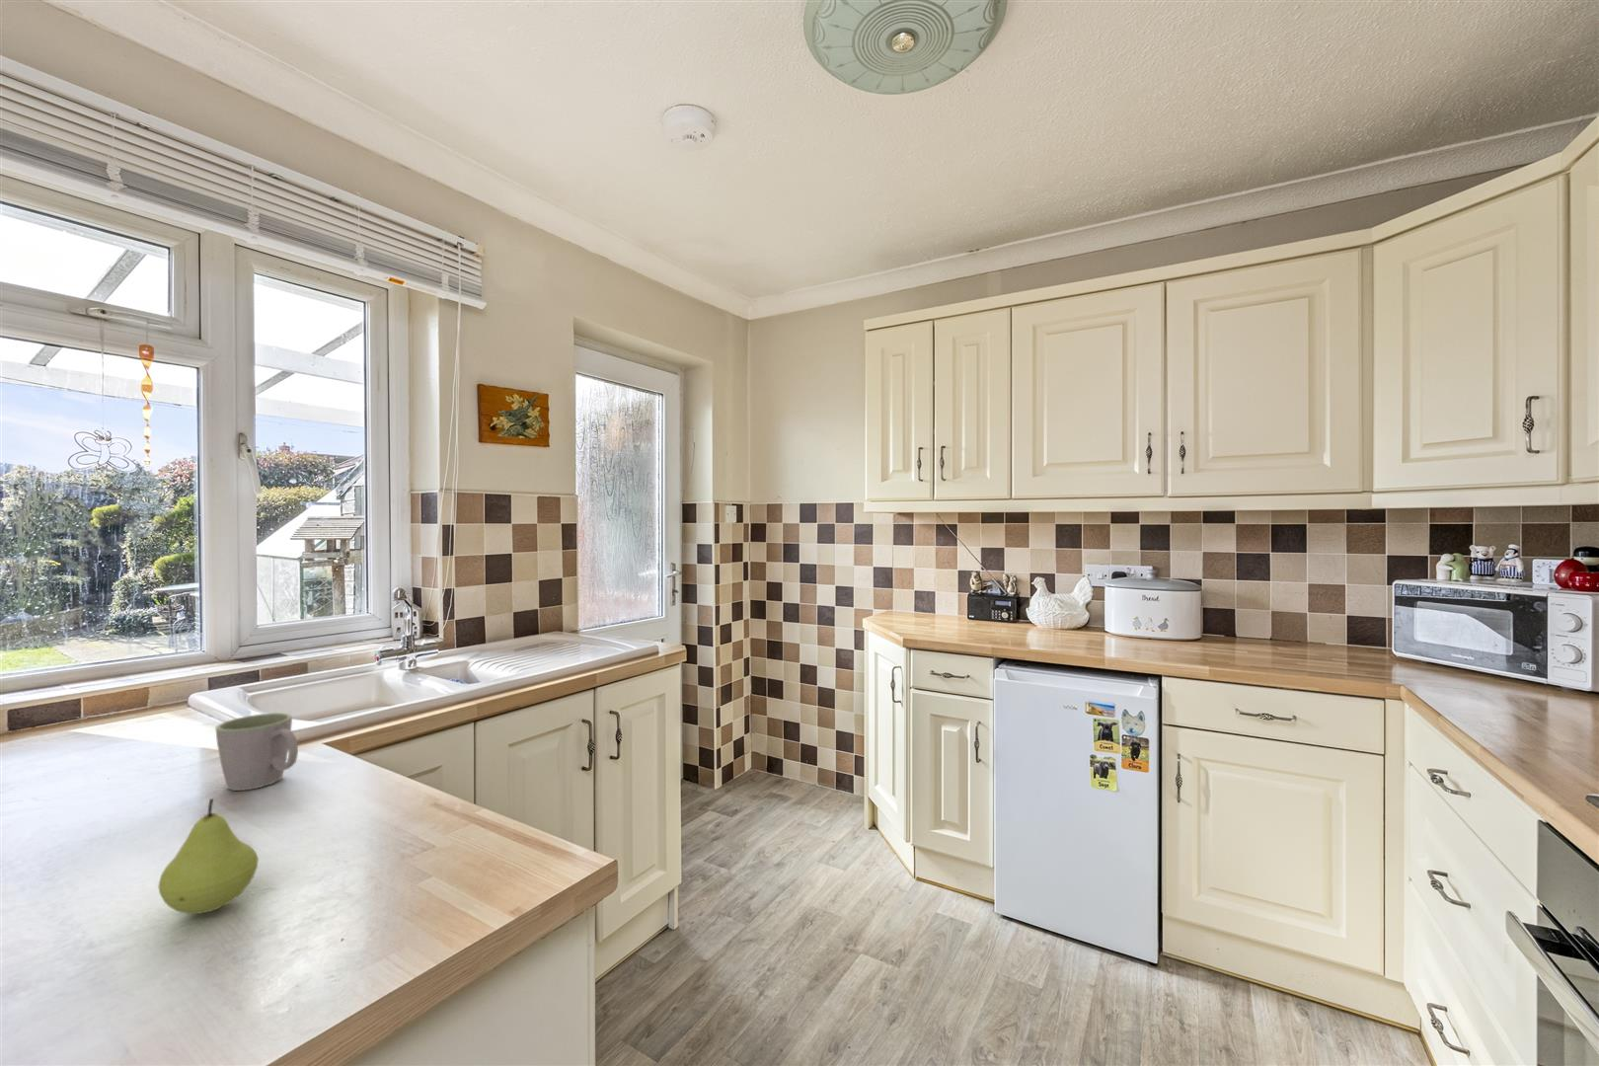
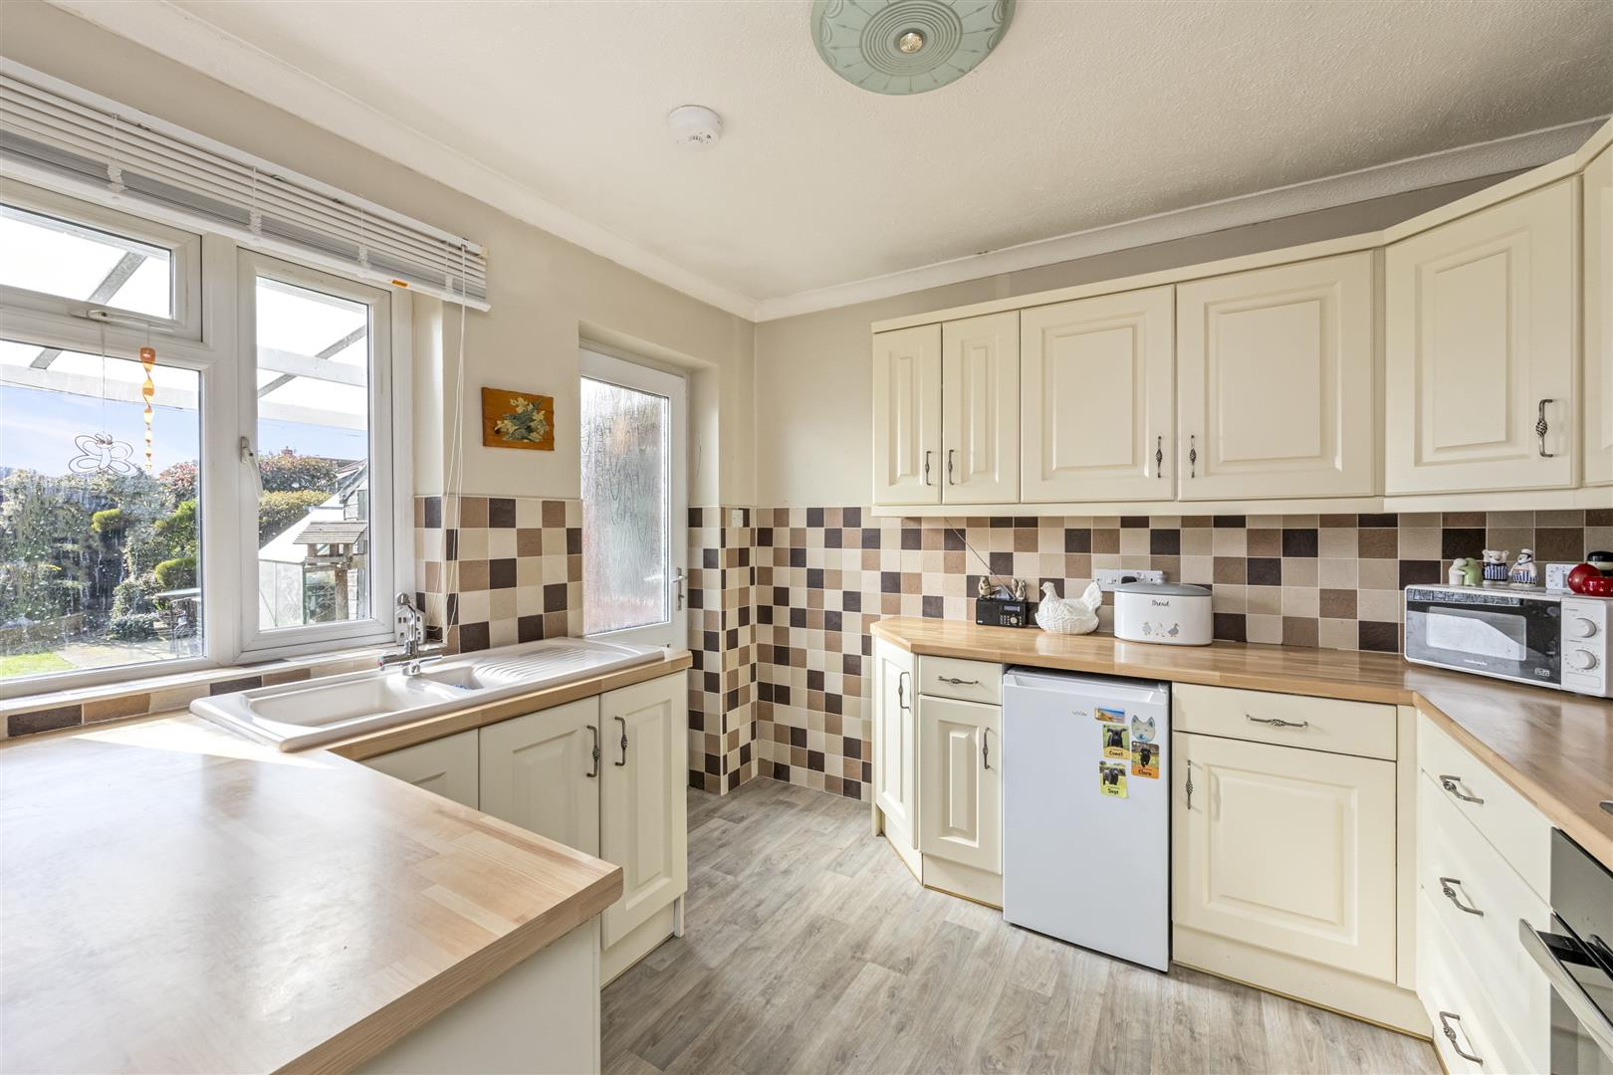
- fruit [158,797,259,915]
- mug [215,711,299,791]
